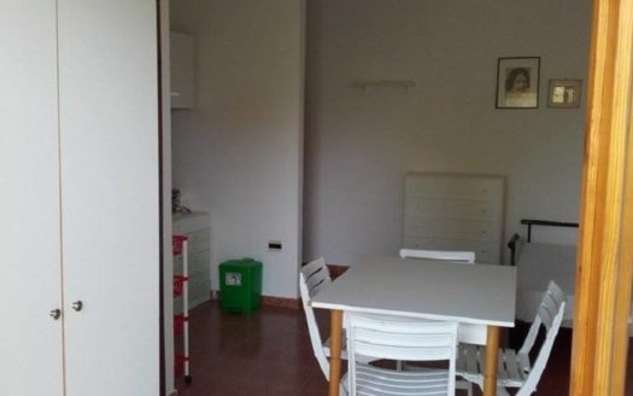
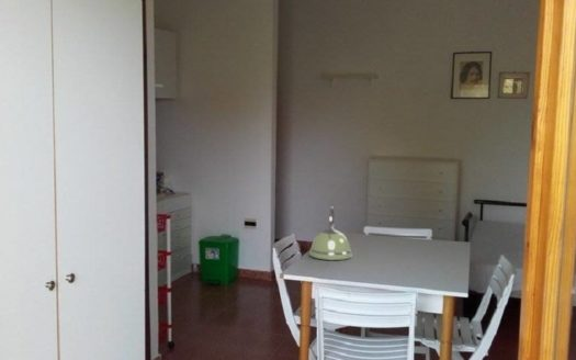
+ kettle [308,206,353,261]
